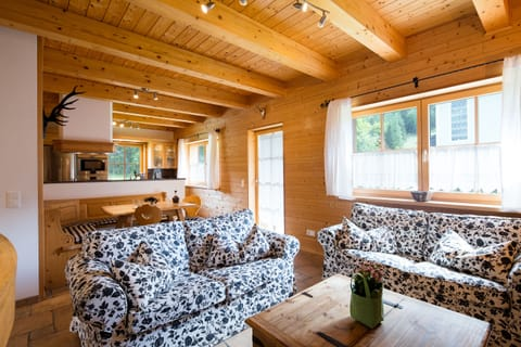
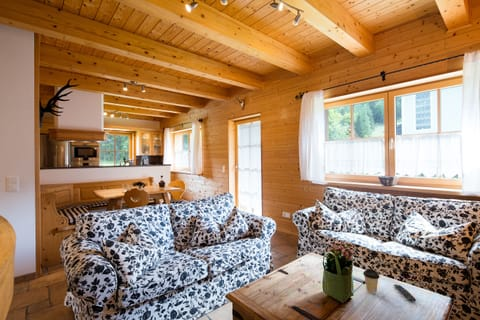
+ remote control [393,283,417,302]
+ coffee cup [362,268,381,294]
